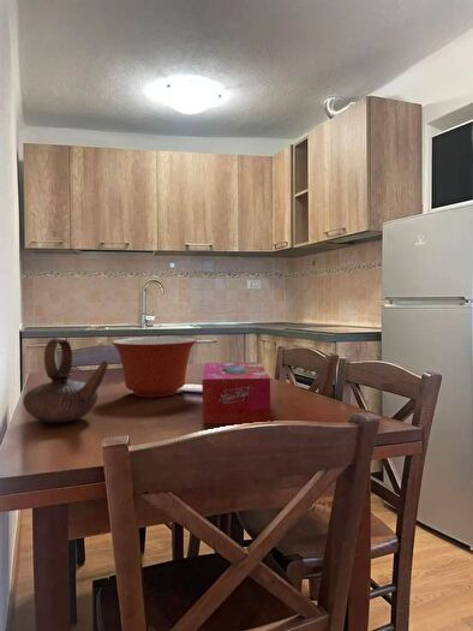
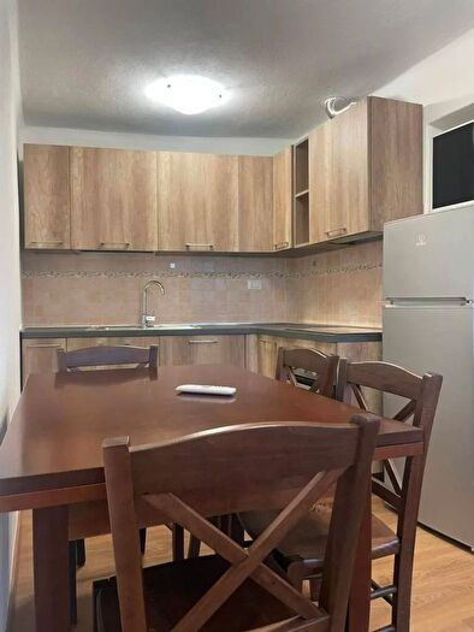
- mixing bowl [110,337,198,398]
- tissue box [202,361,271,424]
- teapot [22,337,109,424]
